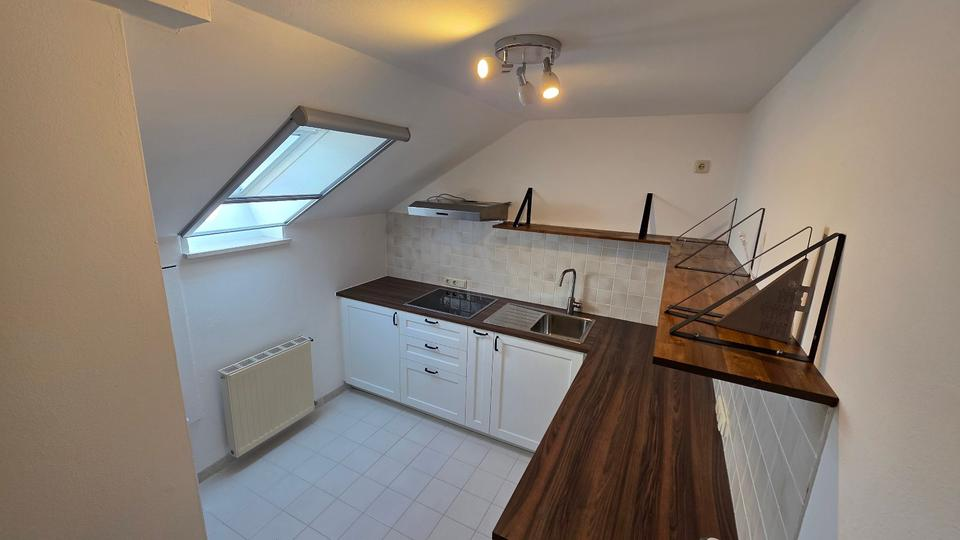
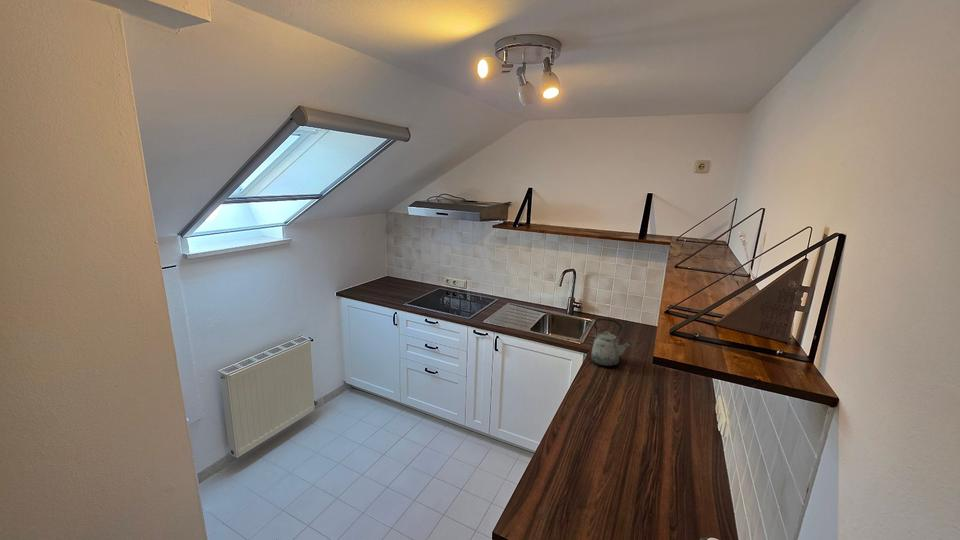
+ kettle [590,318,632,367]
